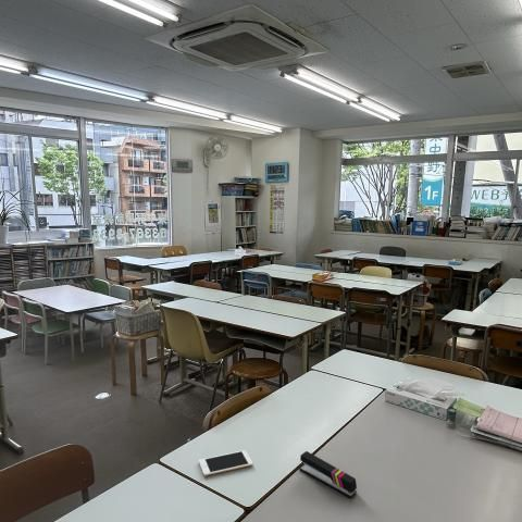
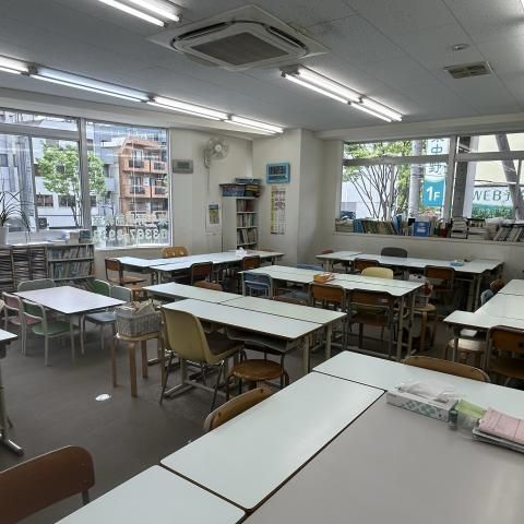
- stapler [298,450,358,499]
- cell phone [198,449,253,477]
